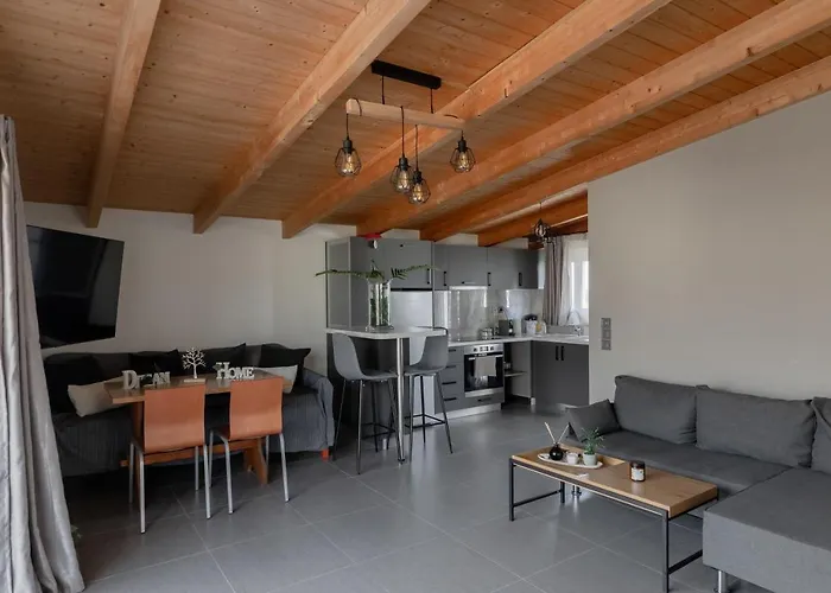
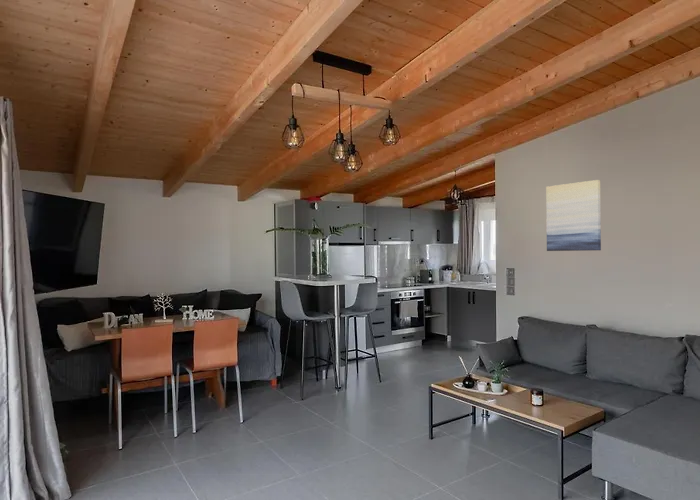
+ wall art [545,179,602,252]
